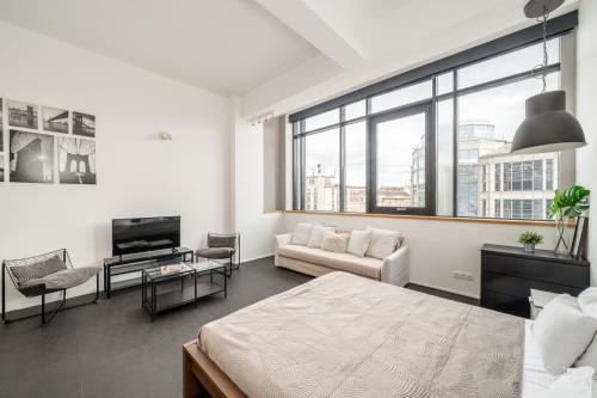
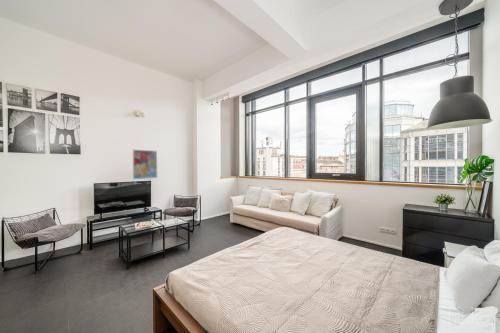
+ wall art [132,149,158,180]
